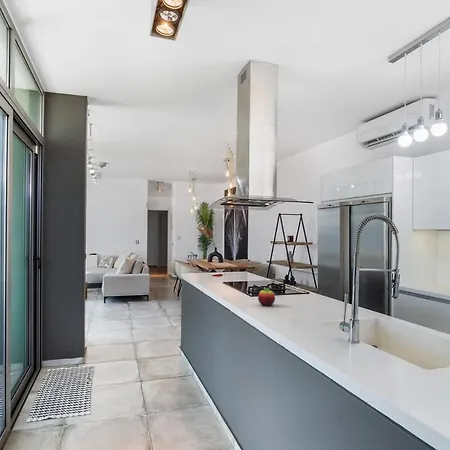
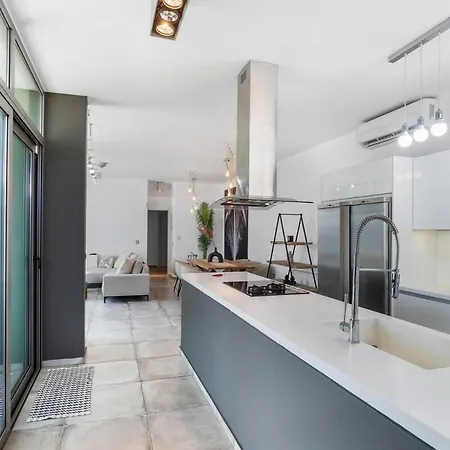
- fruit [257,288,276,307]
